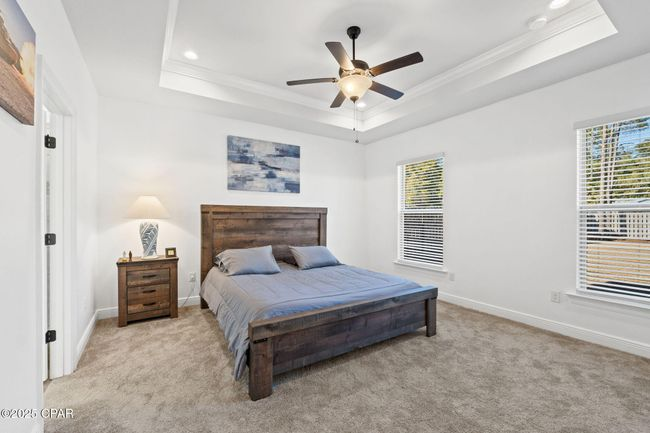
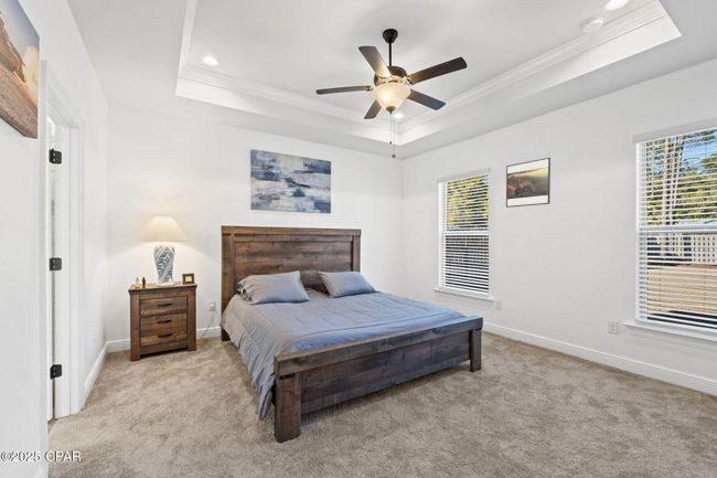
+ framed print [505,157,552,209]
